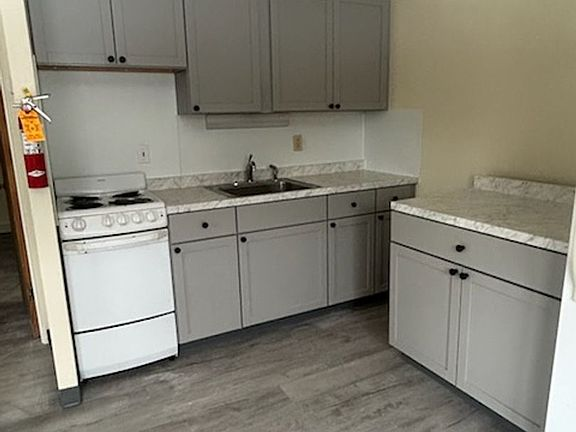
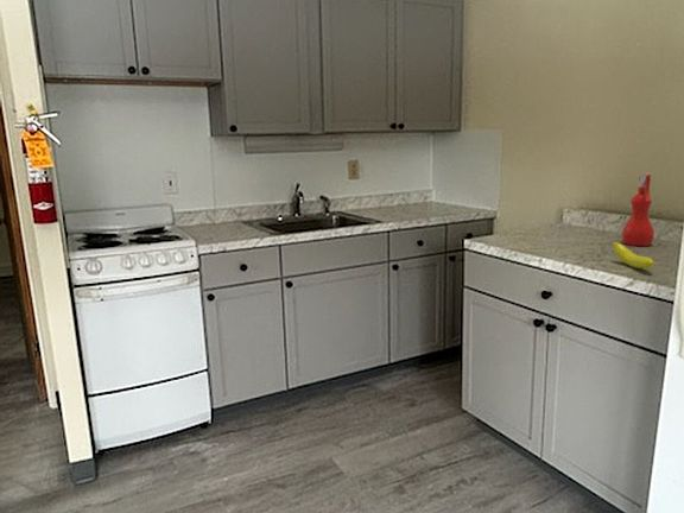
+ spray bottle [621,172,656,247]
+ banana [613,241,656,270]
